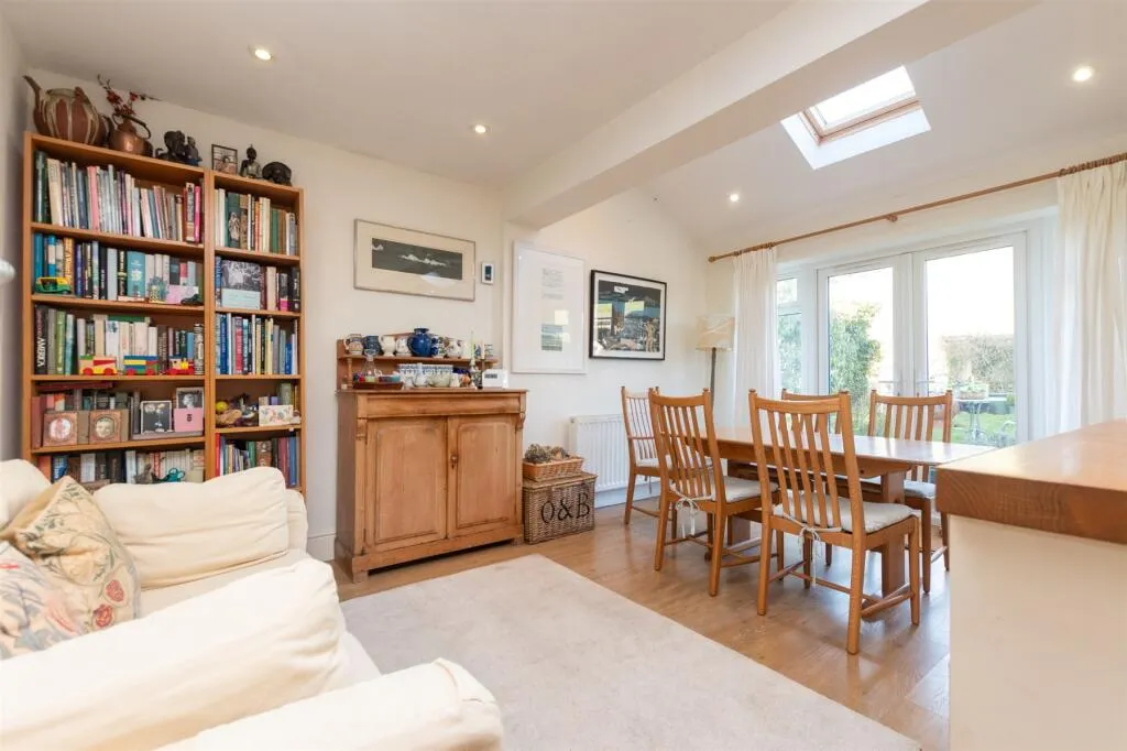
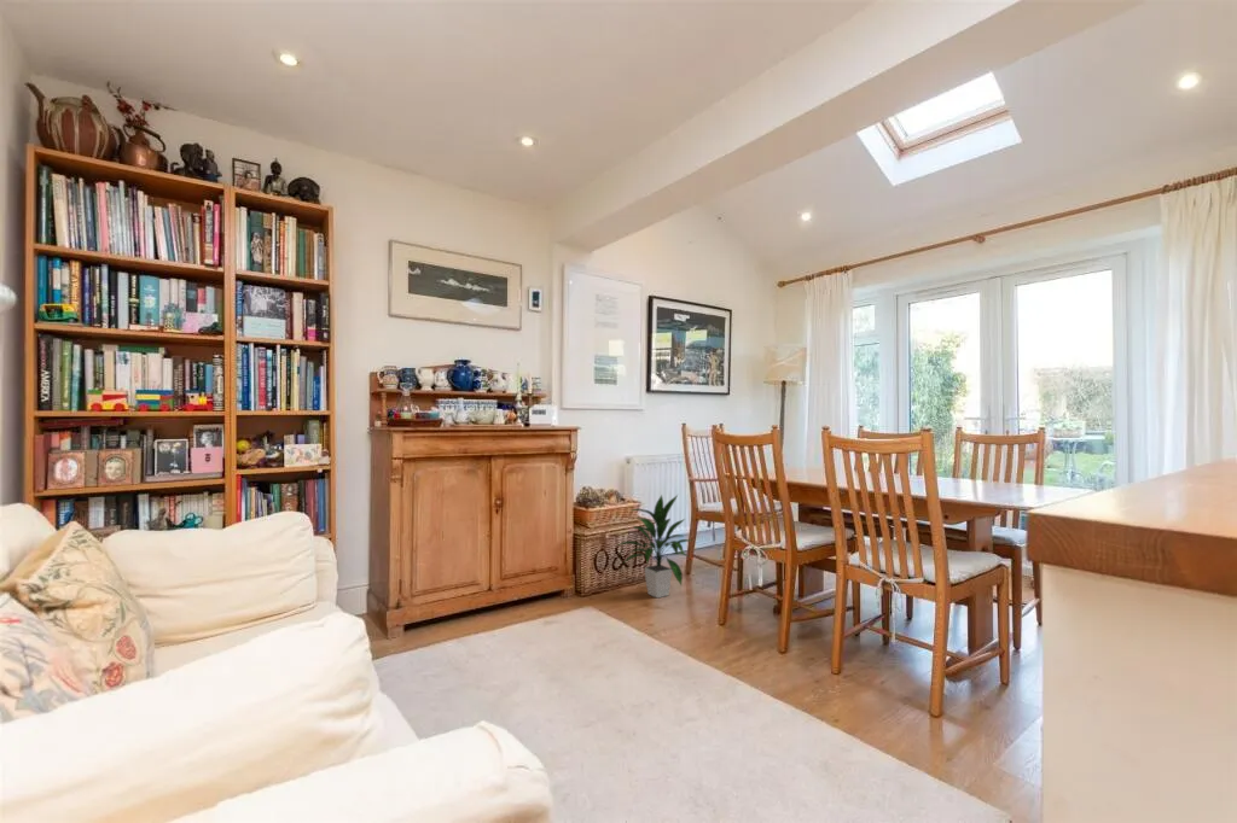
+ indoor plant [616,494,692,599]
